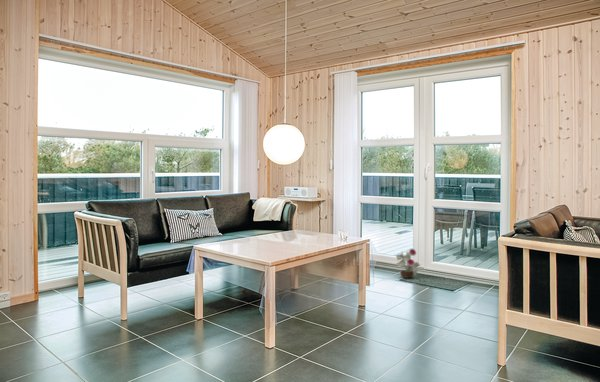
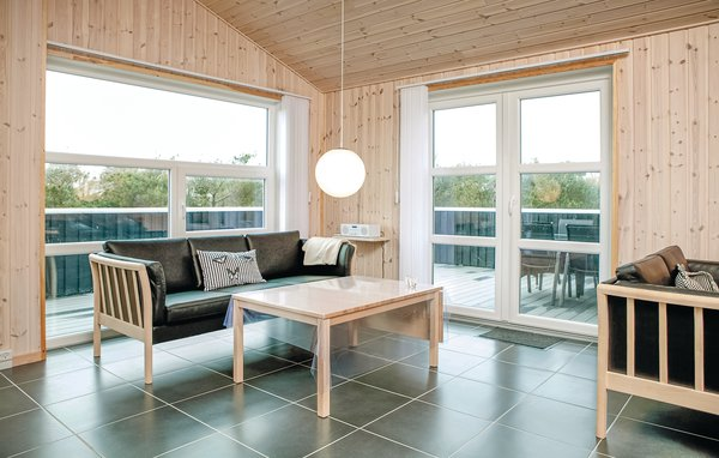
- decorative plant [395,248,421,279]
